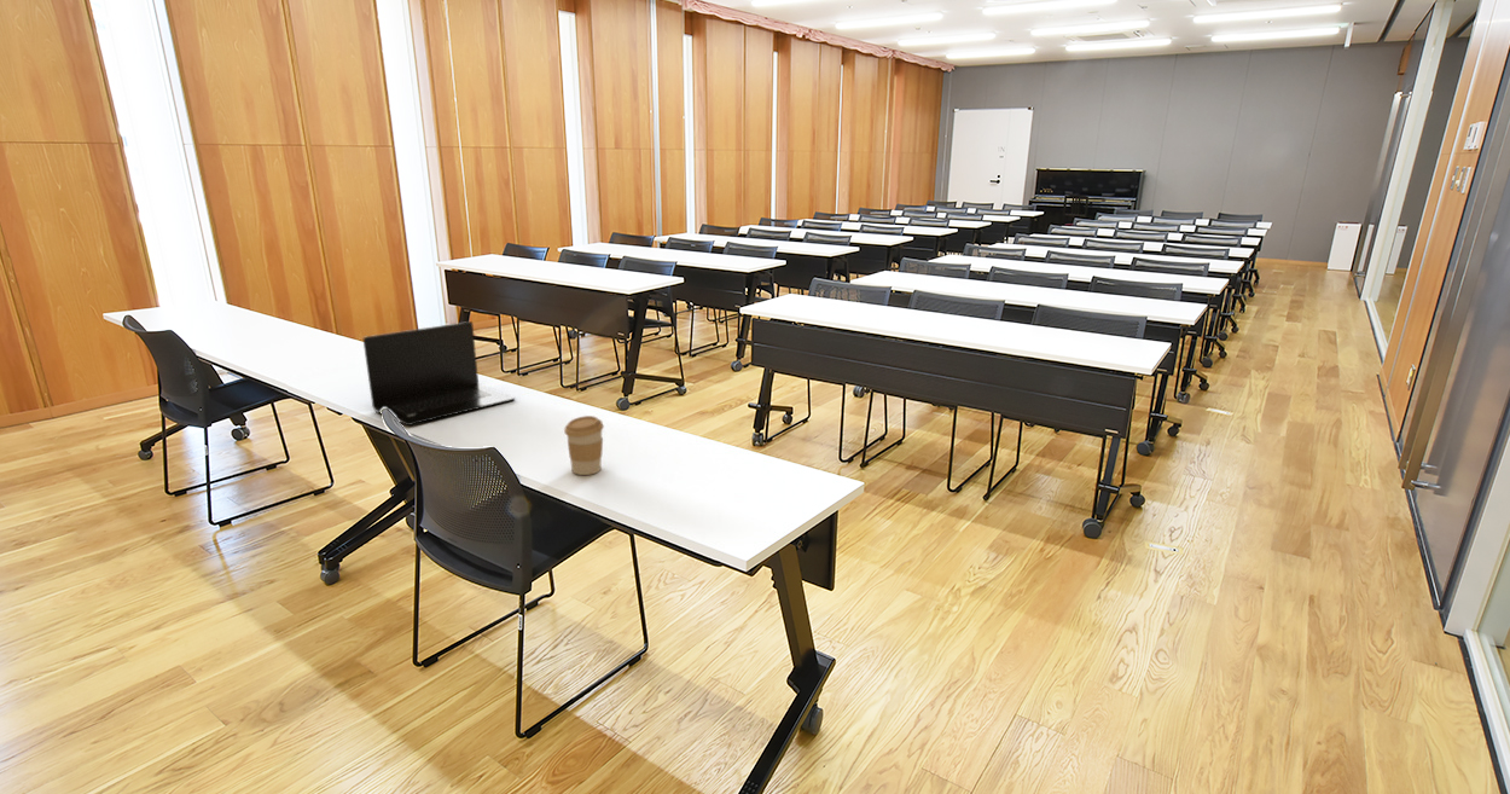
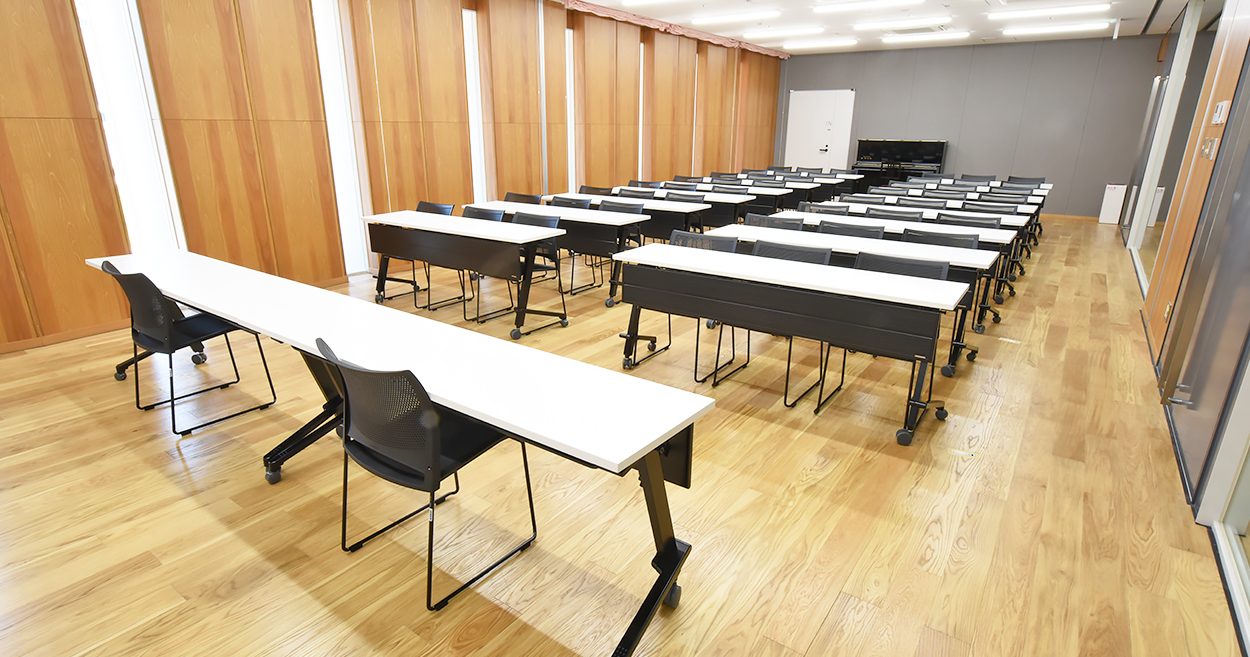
- laptop [362,320,516,427]
- coffee cup [563,415,605,476]
